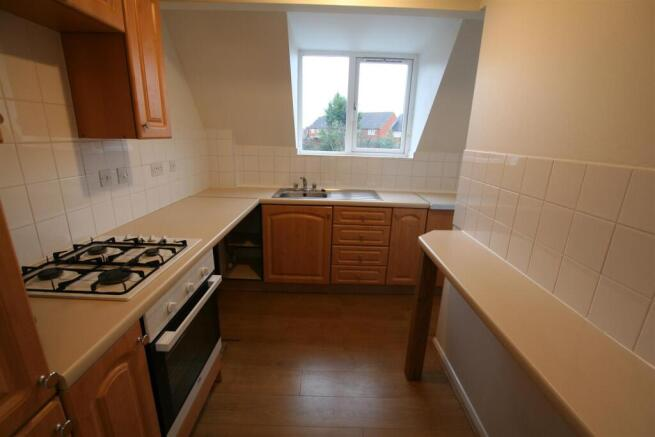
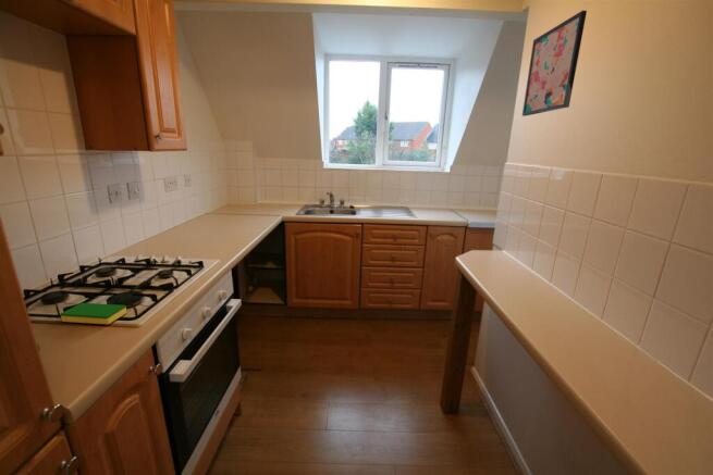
+ dish sponge [60,302,127,325]
+ wall art [521,10,588,117]
